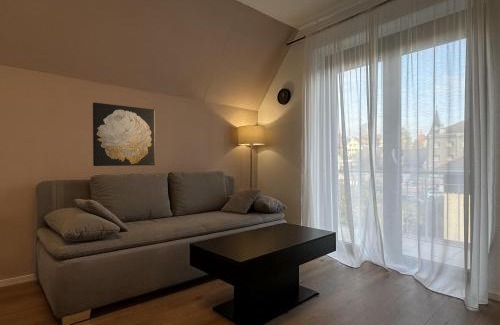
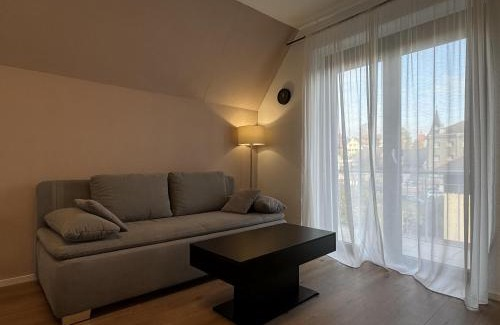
- wall art [92,102,156,167]
